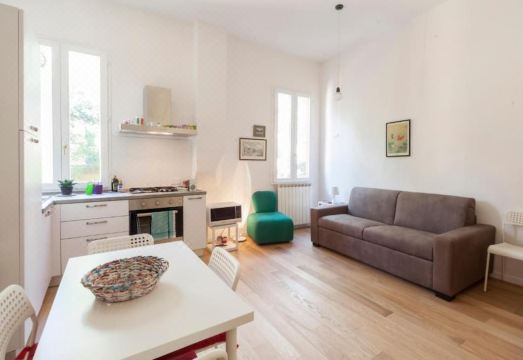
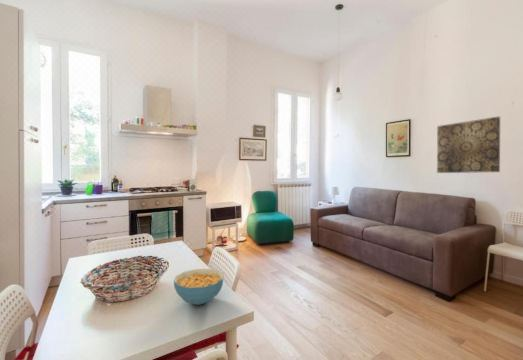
+ wall art [436,116,501,174]
+ cereal bowl [173,268,225,306]
